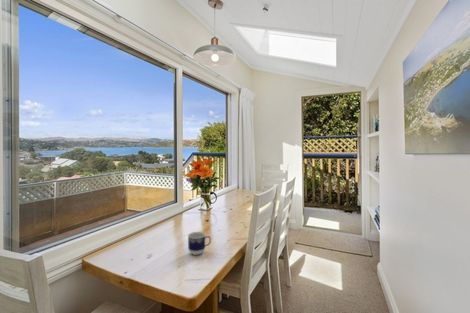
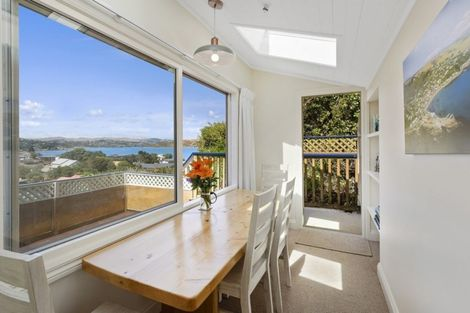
- cup [187,231,212,256]
